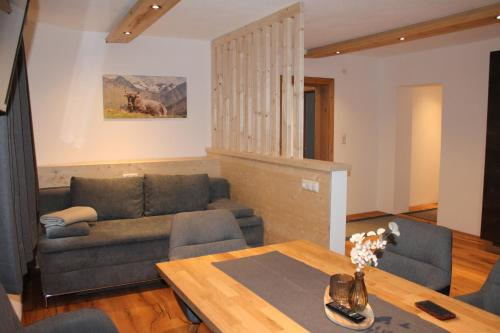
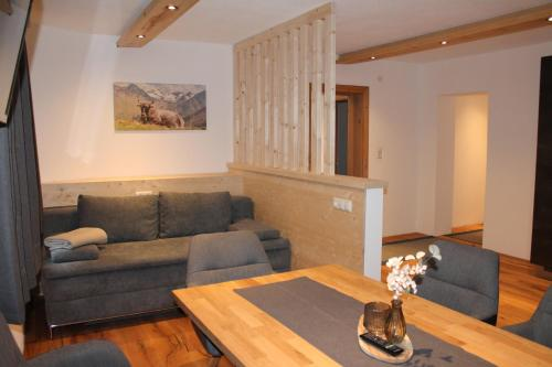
- cell phone [413,299,457,321]
